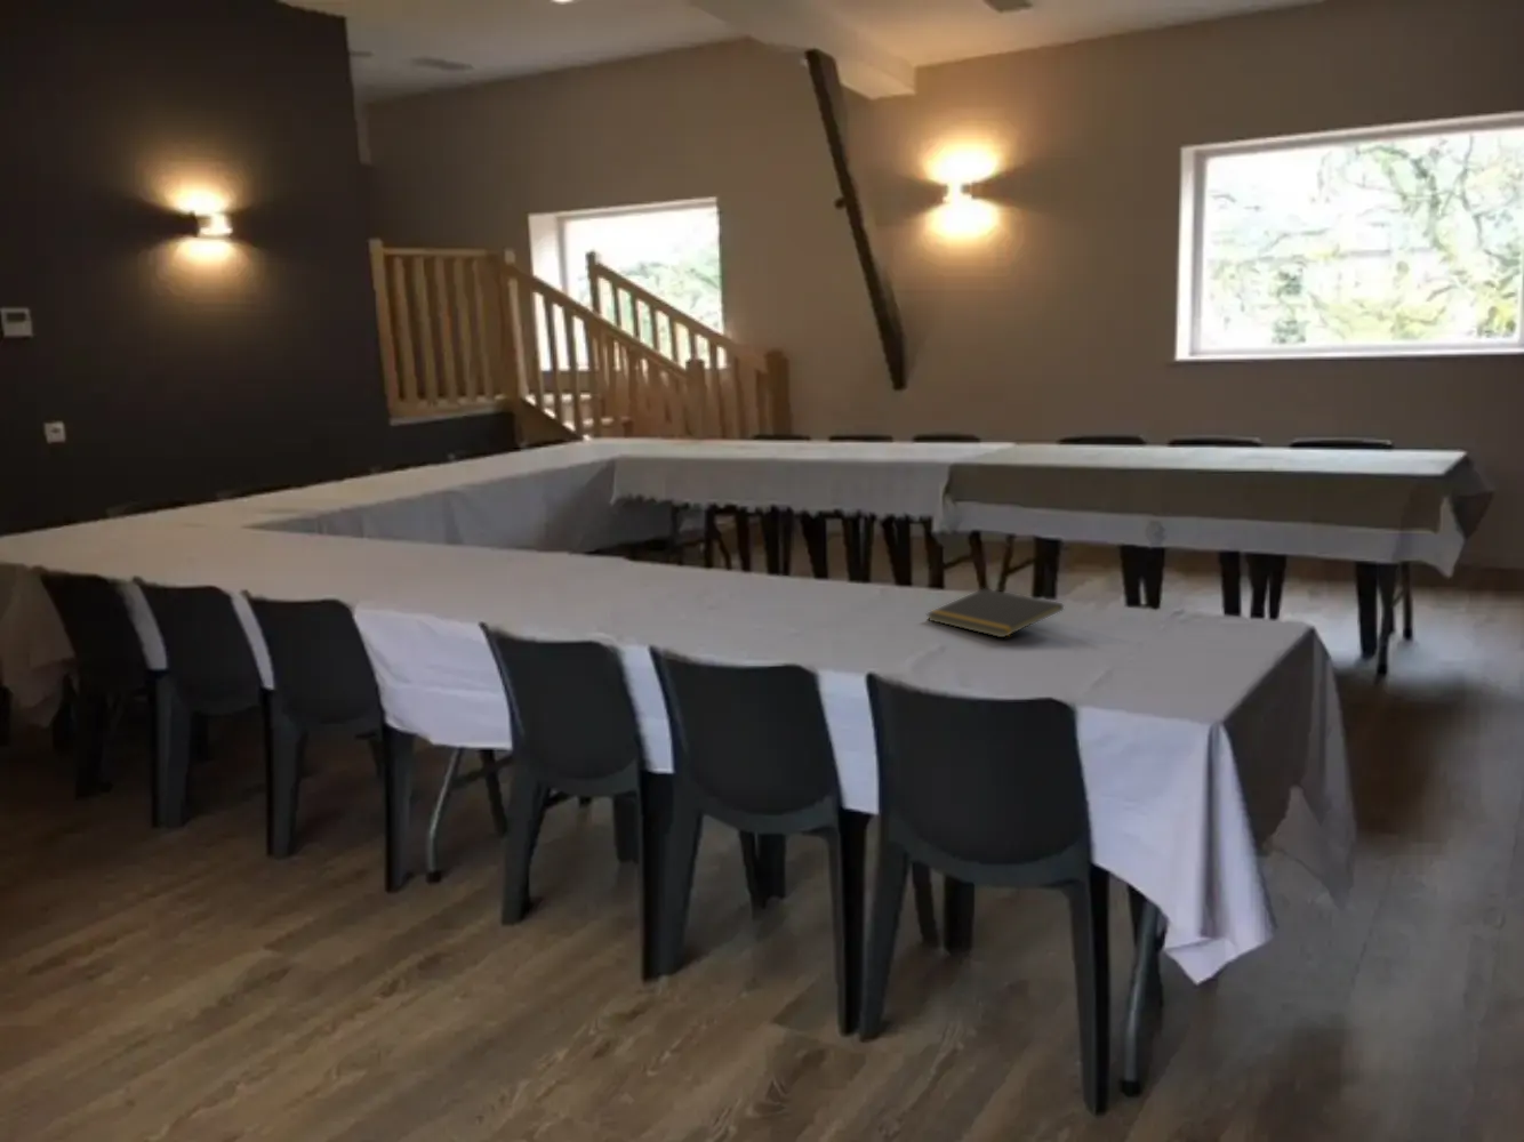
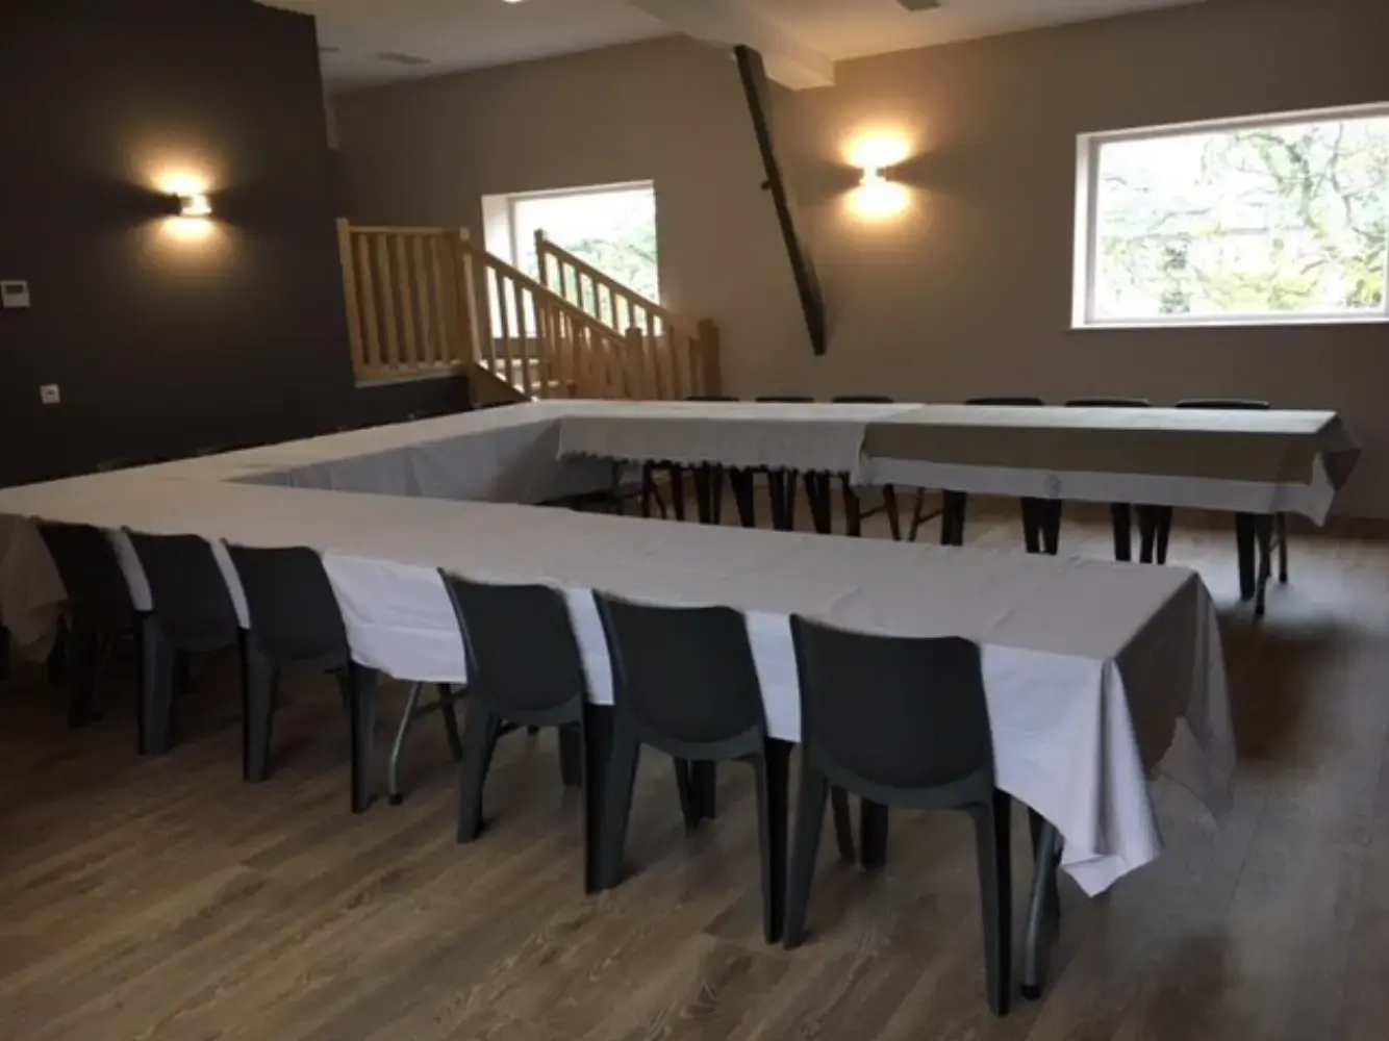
- notepad [925,587,1064,638]
